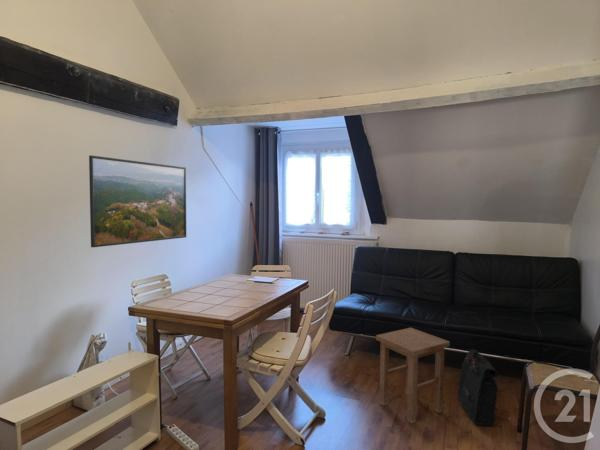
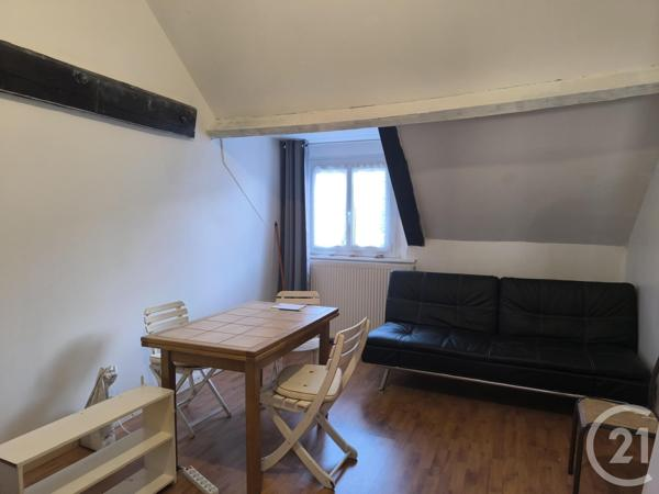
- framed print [88,154,187,248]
- backpack [456,348,499,427]
- stool [375,327,451,425]
